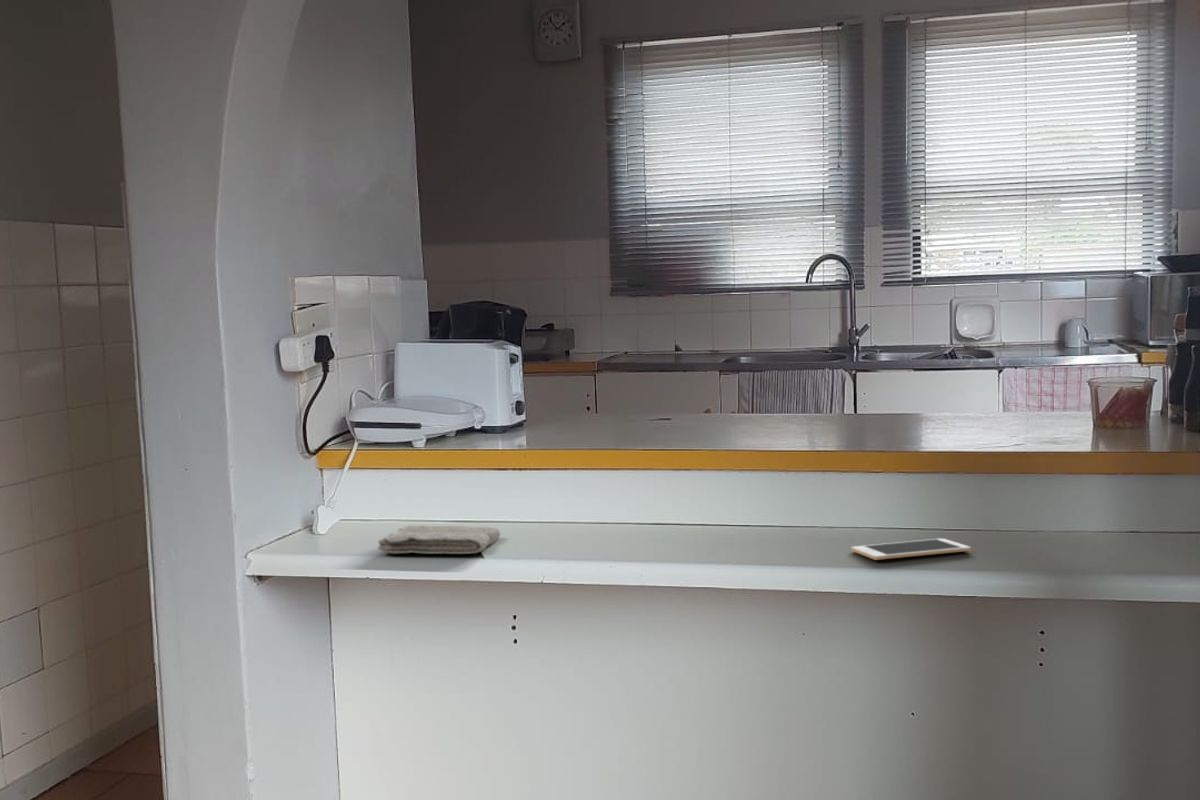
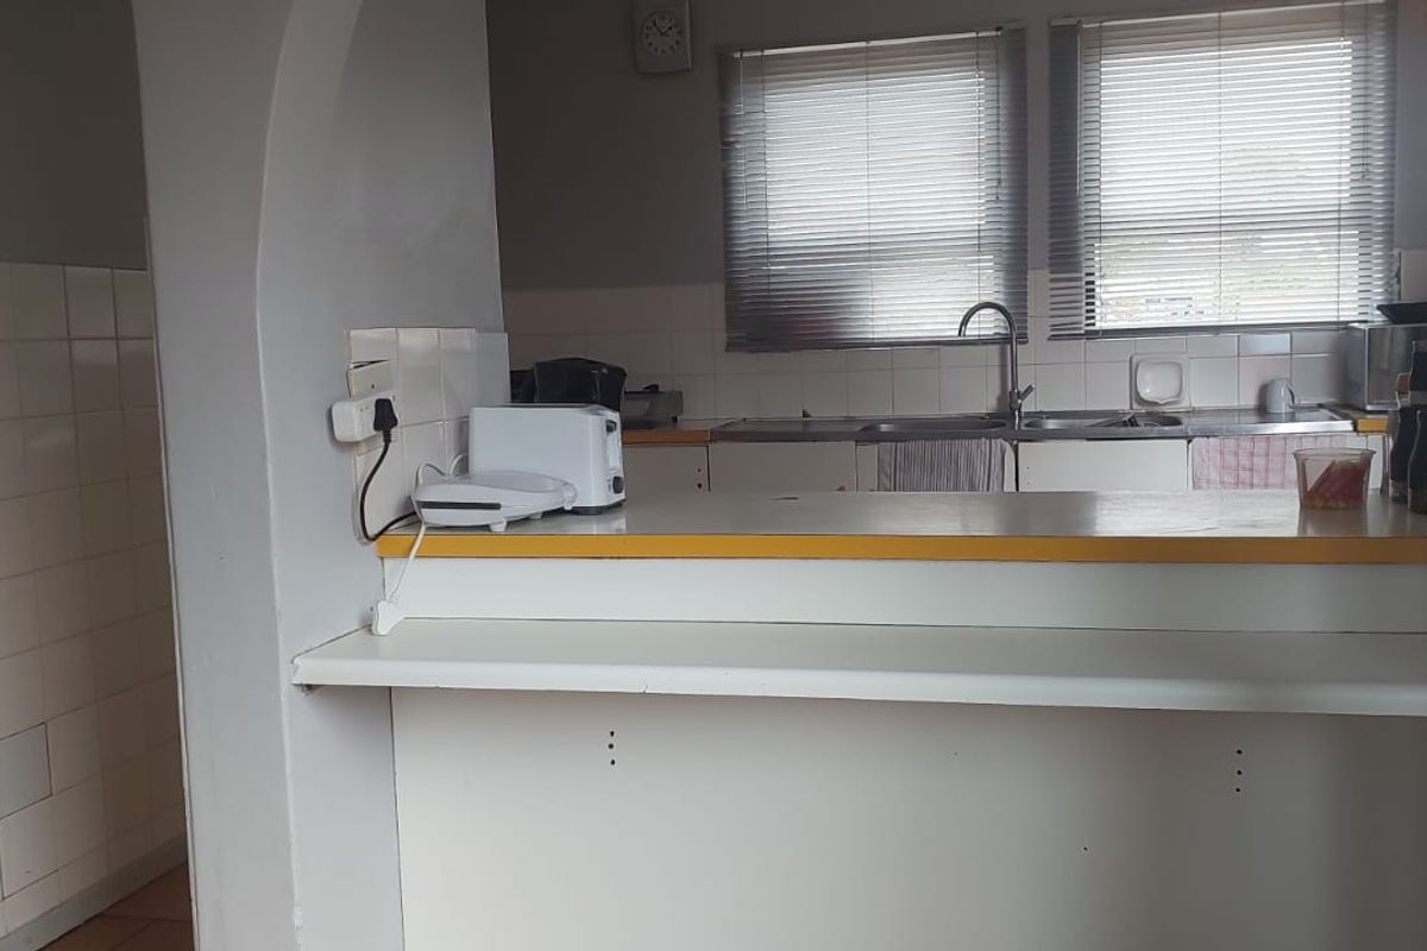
- washcloth [377,524,501,555]
- cell phone [850,537,972,561]
